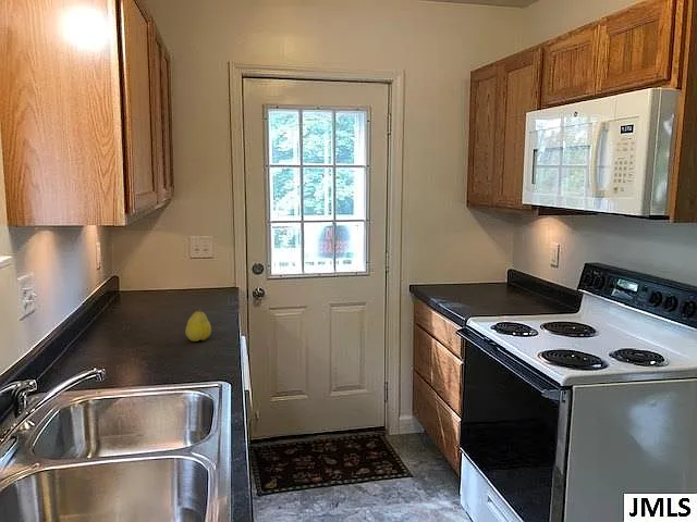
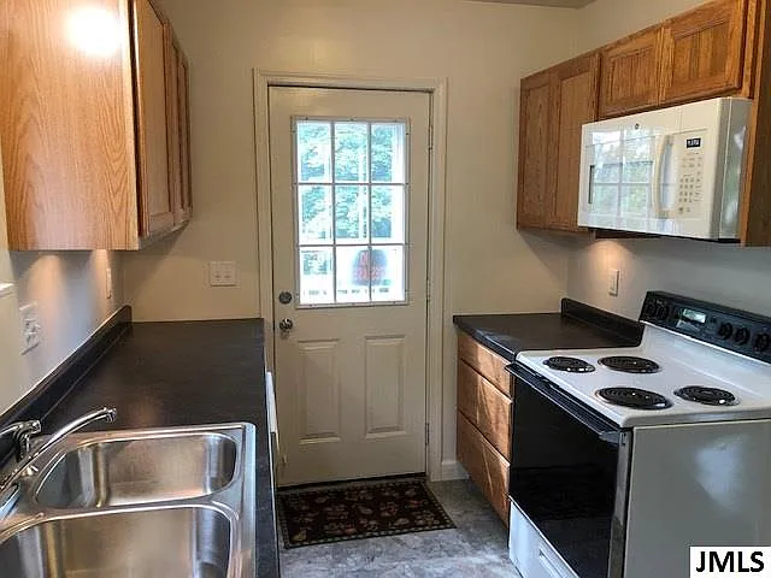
- fruit [184,308,212,343]
